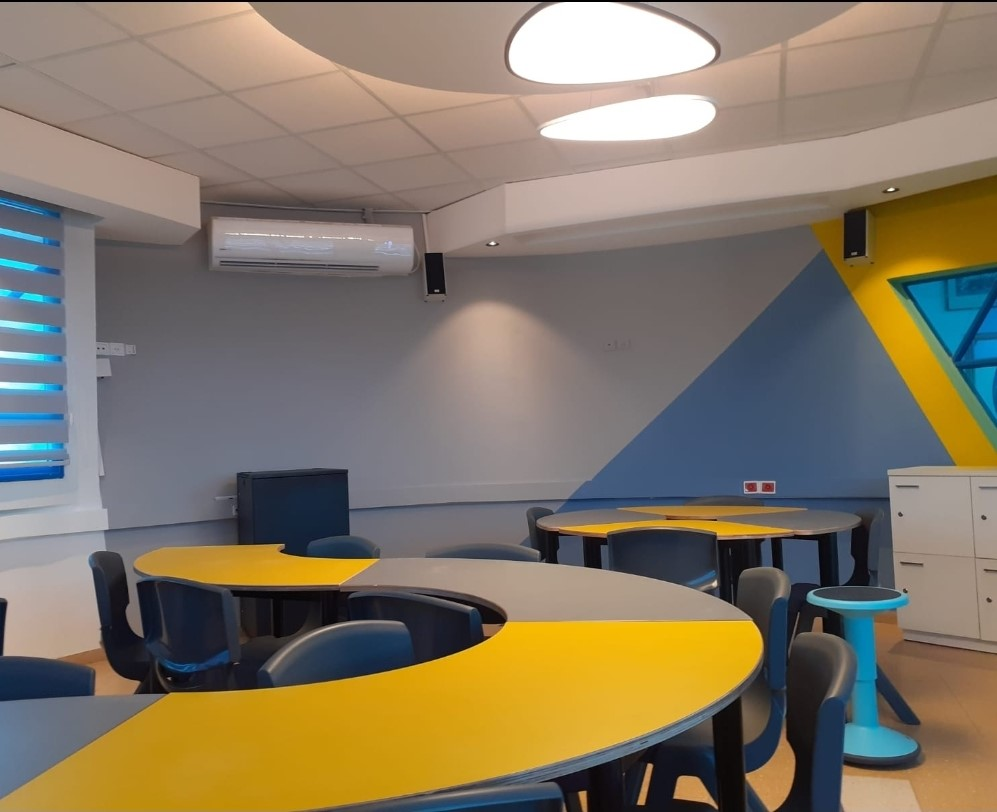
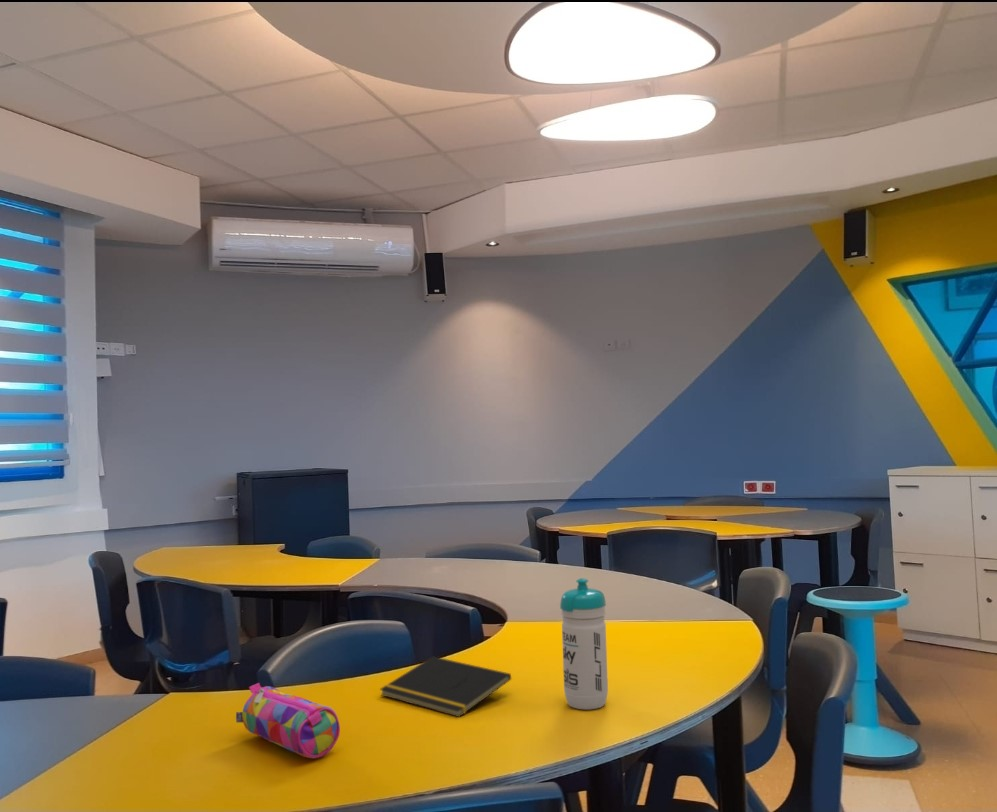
+ water bottle [559,577,609,711]
+ pencil case [235,682,341,759]
+ notepad [379,655,512,718]
